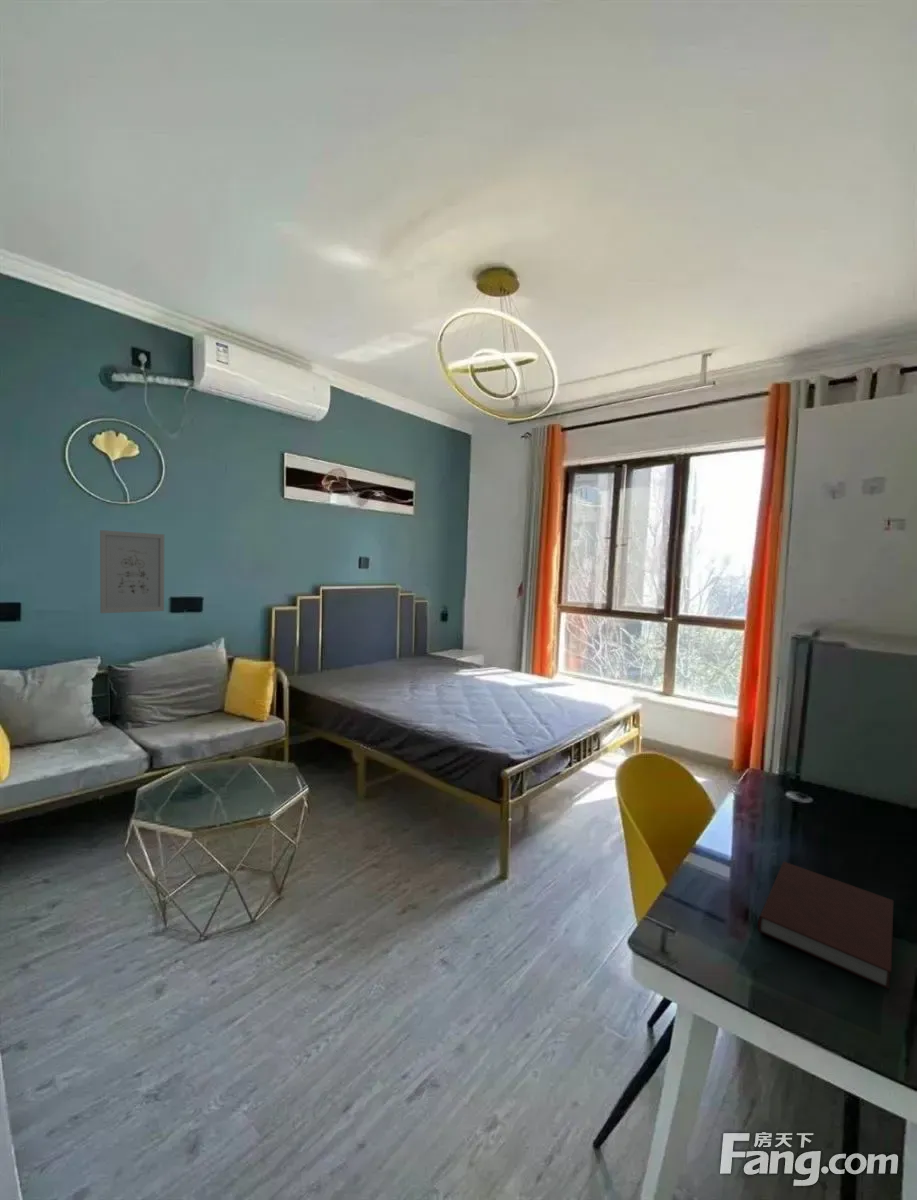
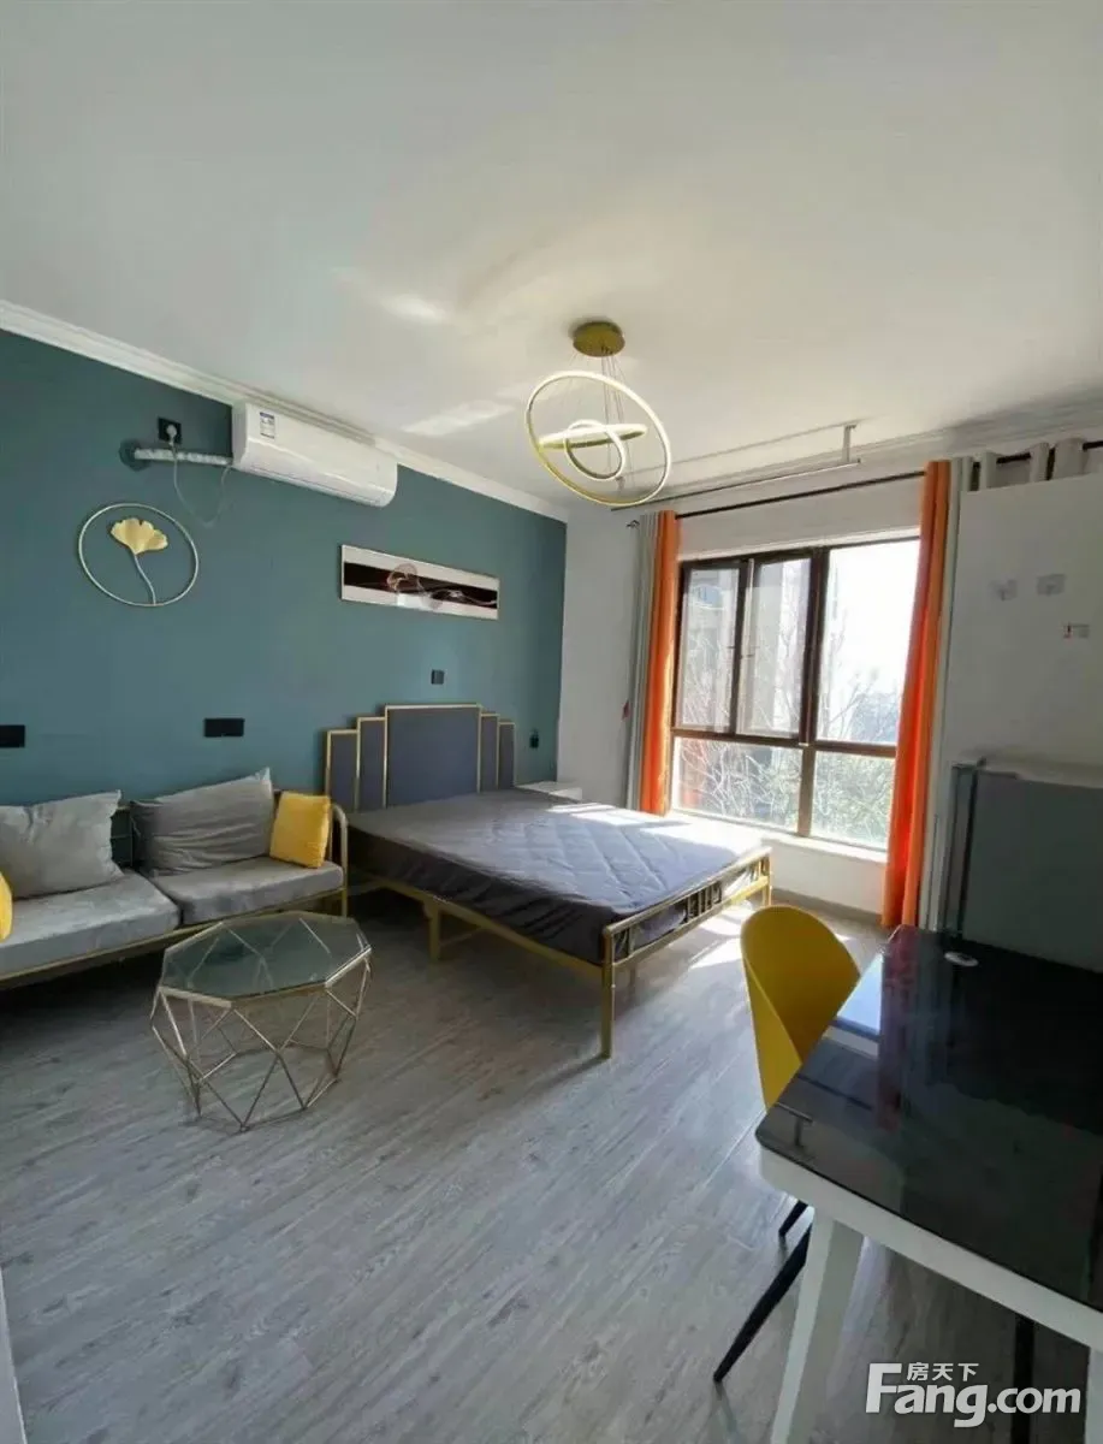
- notebook [757,860,894,991]
- wall art [99,529,165,614]
